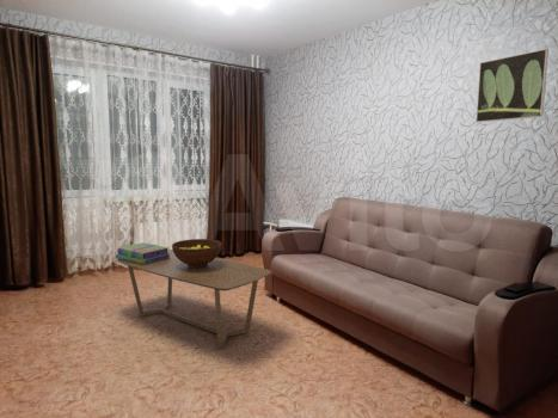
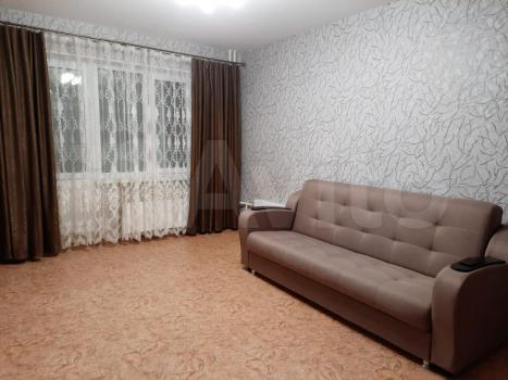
- stack of books [115,241,171,265]
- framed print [476,48,550,123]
- fruit bowl [171,238,223,268]
- coffee table [116,248,272,349]
